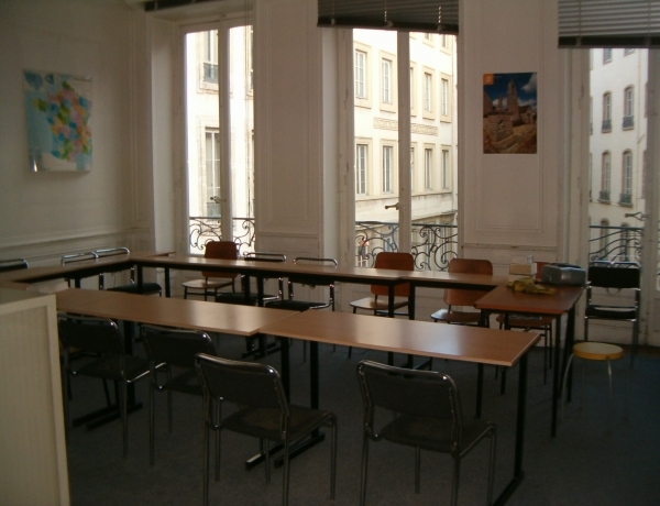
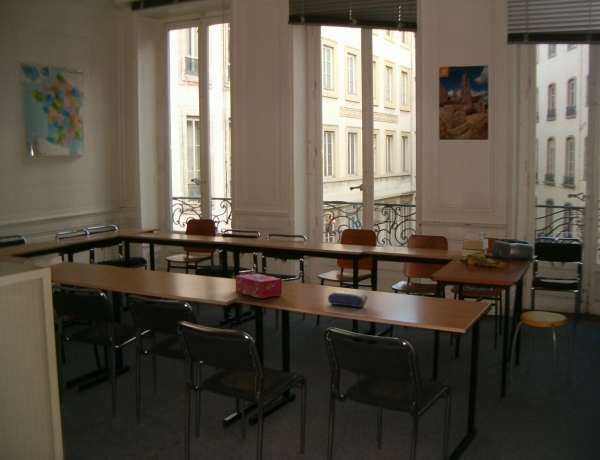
+ tissue box [235,272,283,299]
+ pencil case [327,290,368,308]
